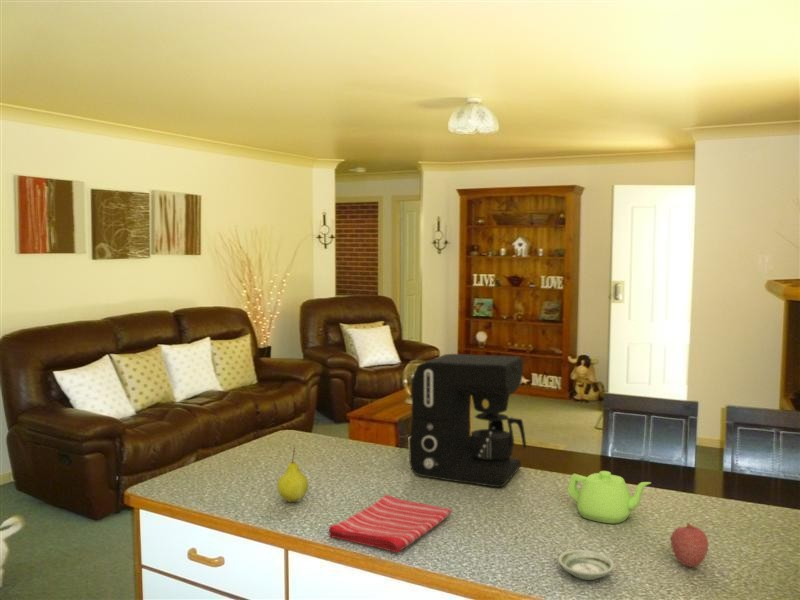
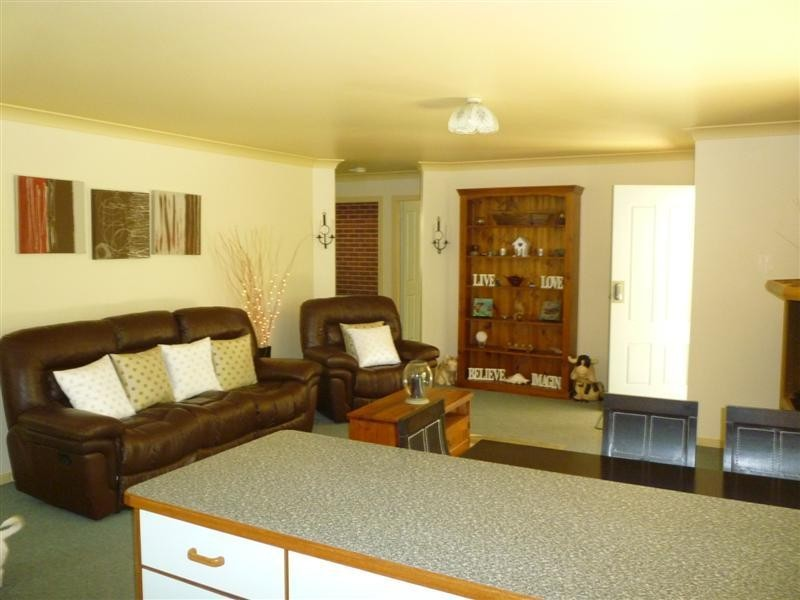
- fruit [276,447,309,503]
- saucer [557,549,615,581]
- fruit [669,522,710,568]
- coffee maker [408,353,527,488]
- dish towel [327,494,452,553]
- teapot [566,470,652,525]
